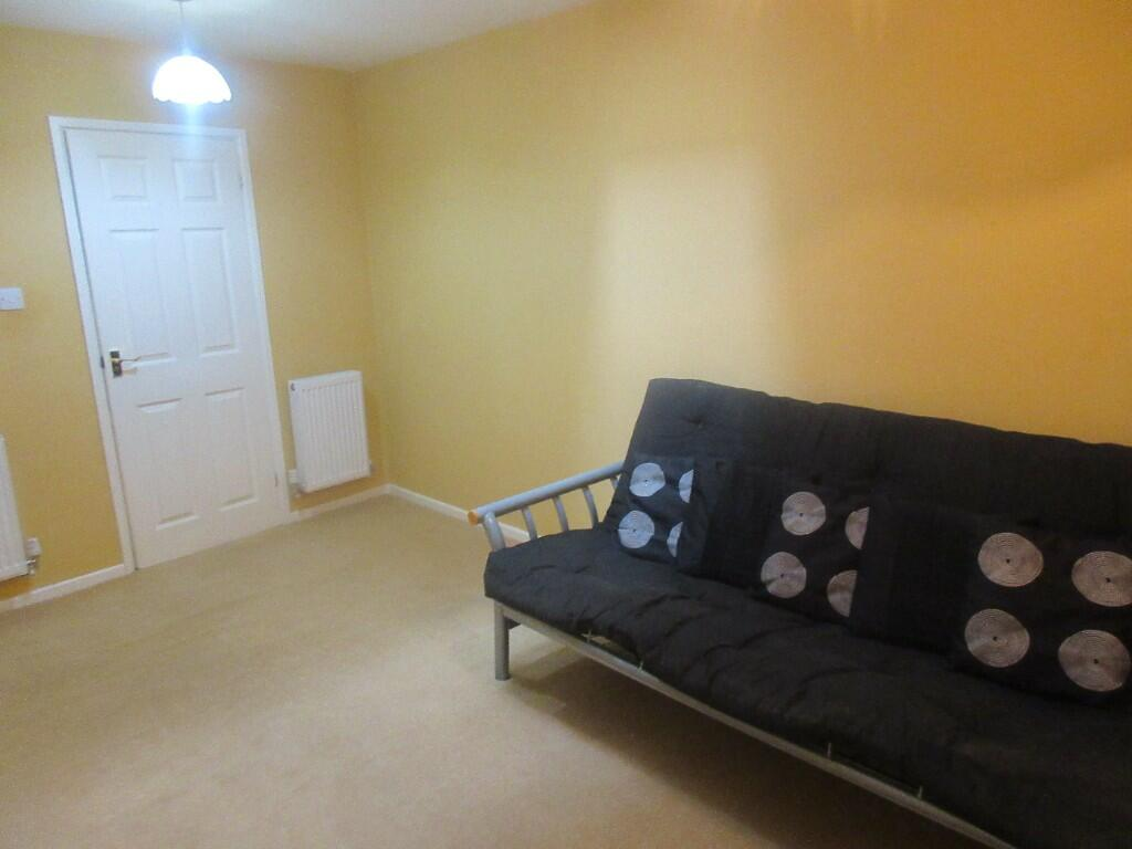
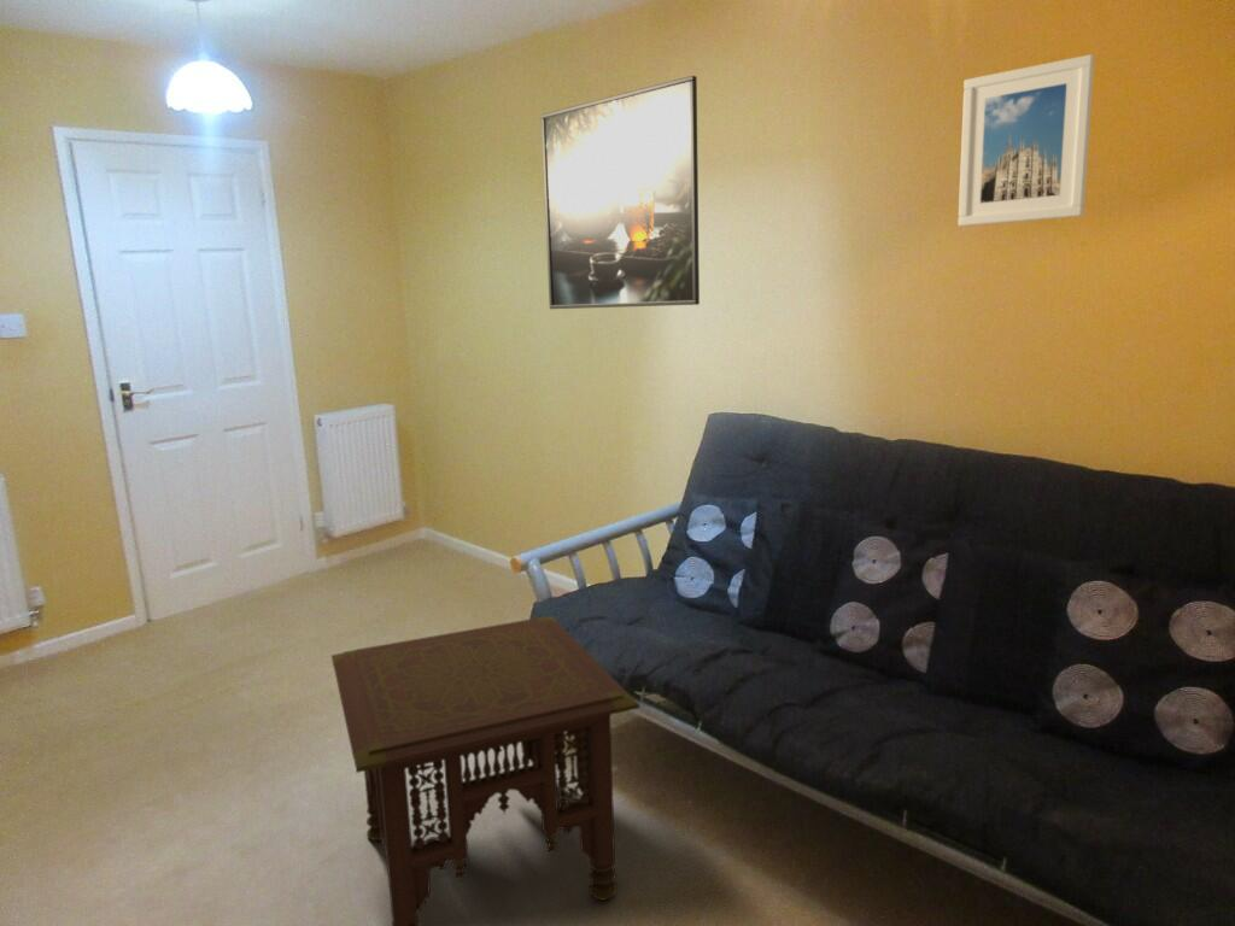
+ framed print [958,53,1096,228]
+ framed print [540,75,701,310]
+ side table [330,615,640,926]
